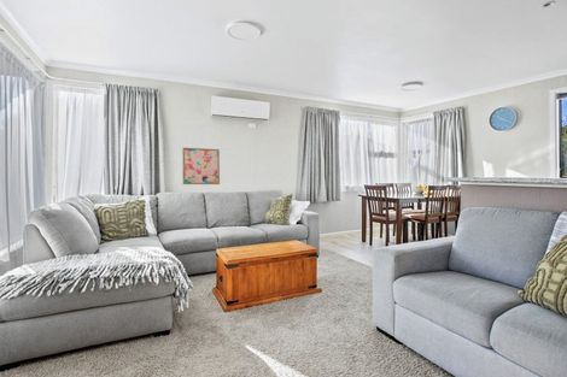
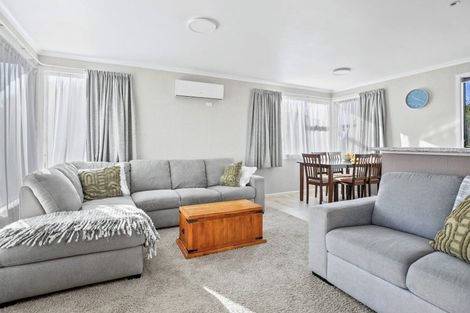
- wall art [181,147,221,185]
